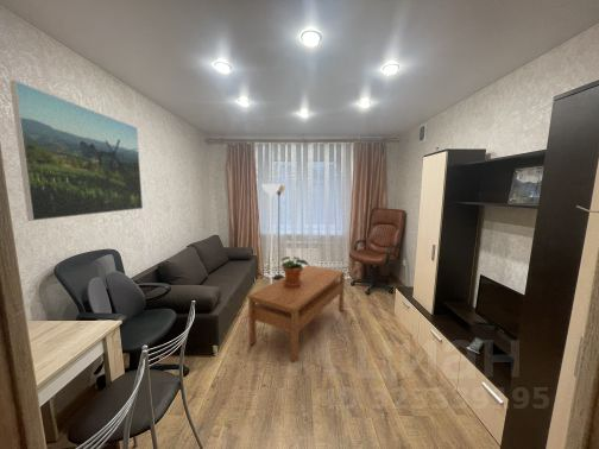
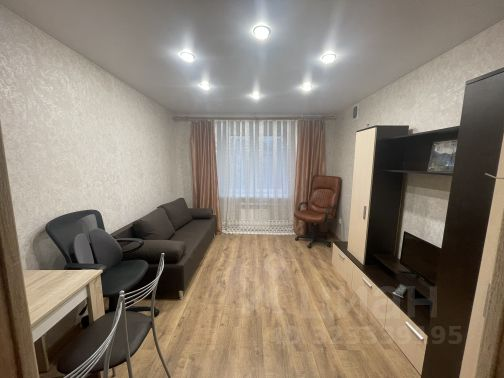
- potted plant [279,255,309,289]
- floor lamp [261,183,288,284]
- coffee table [247,264,346,363]
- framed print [8,80,144,222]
